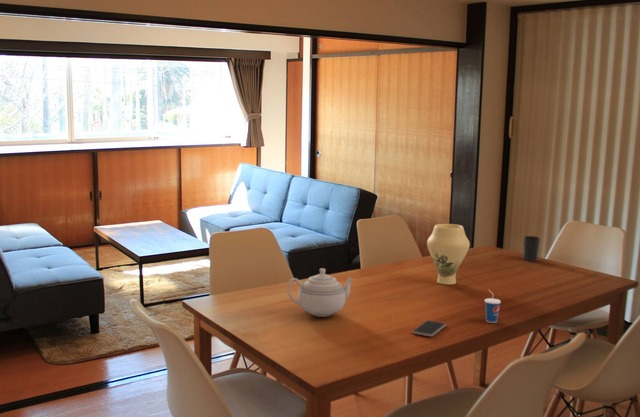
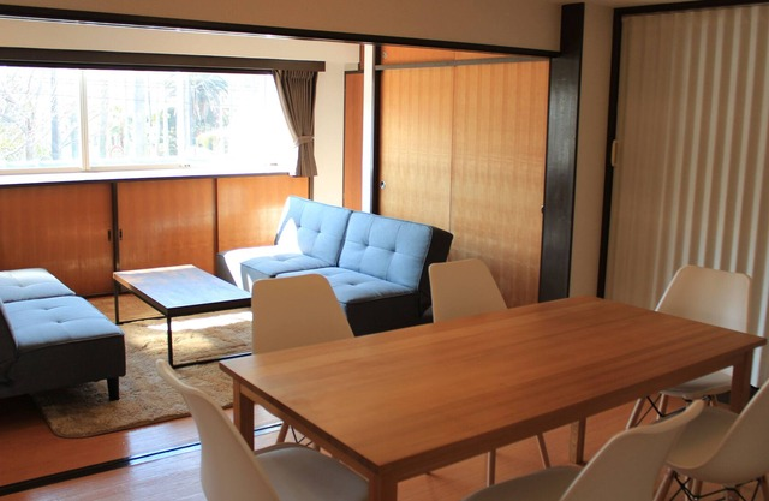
- smartphone [412,319,447,337]
- teapot [286,267,354,318]
- cup [484,288,502,324]
- vase [426,223,471,286]
- cup [522,235,541,263]
